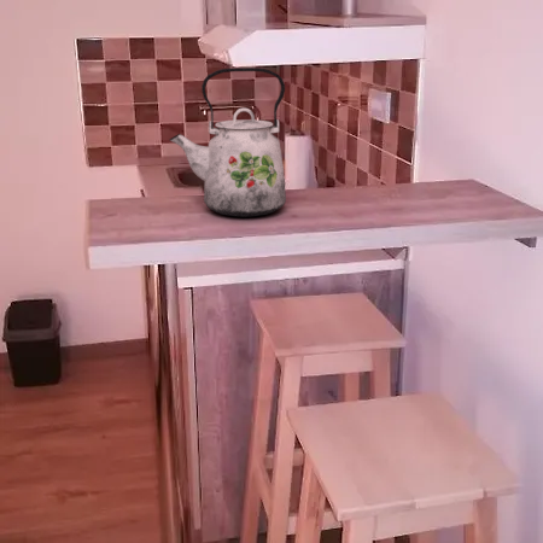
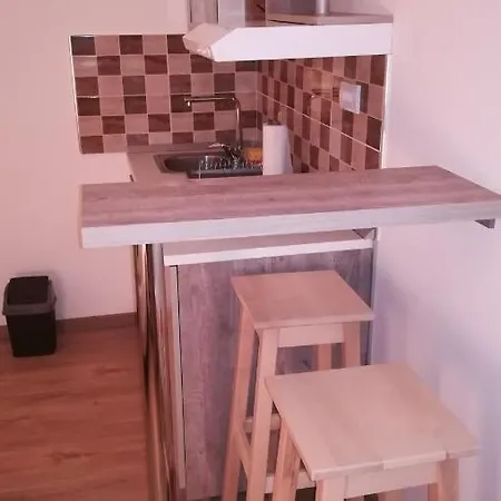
- kettle [169,66,287,218]
